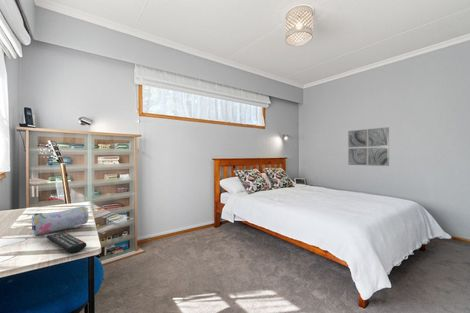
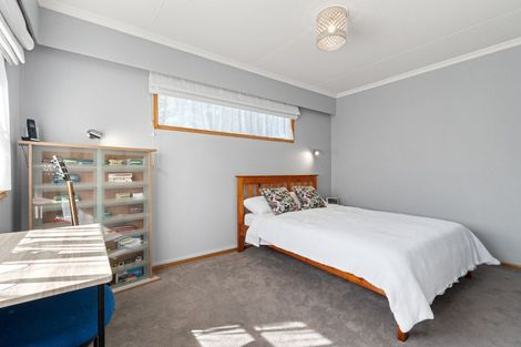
- pencil case [31,205,90,236]
- wall art [347,126,390,167]
- remote control [45,231,87,254]
